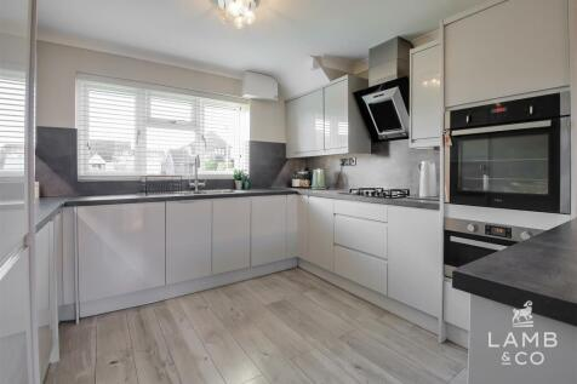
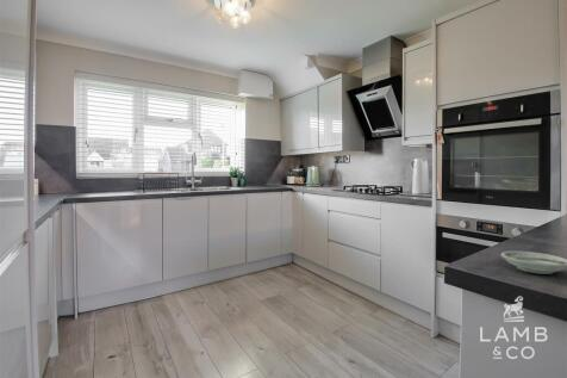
+ saucer [500,250,567,275]
